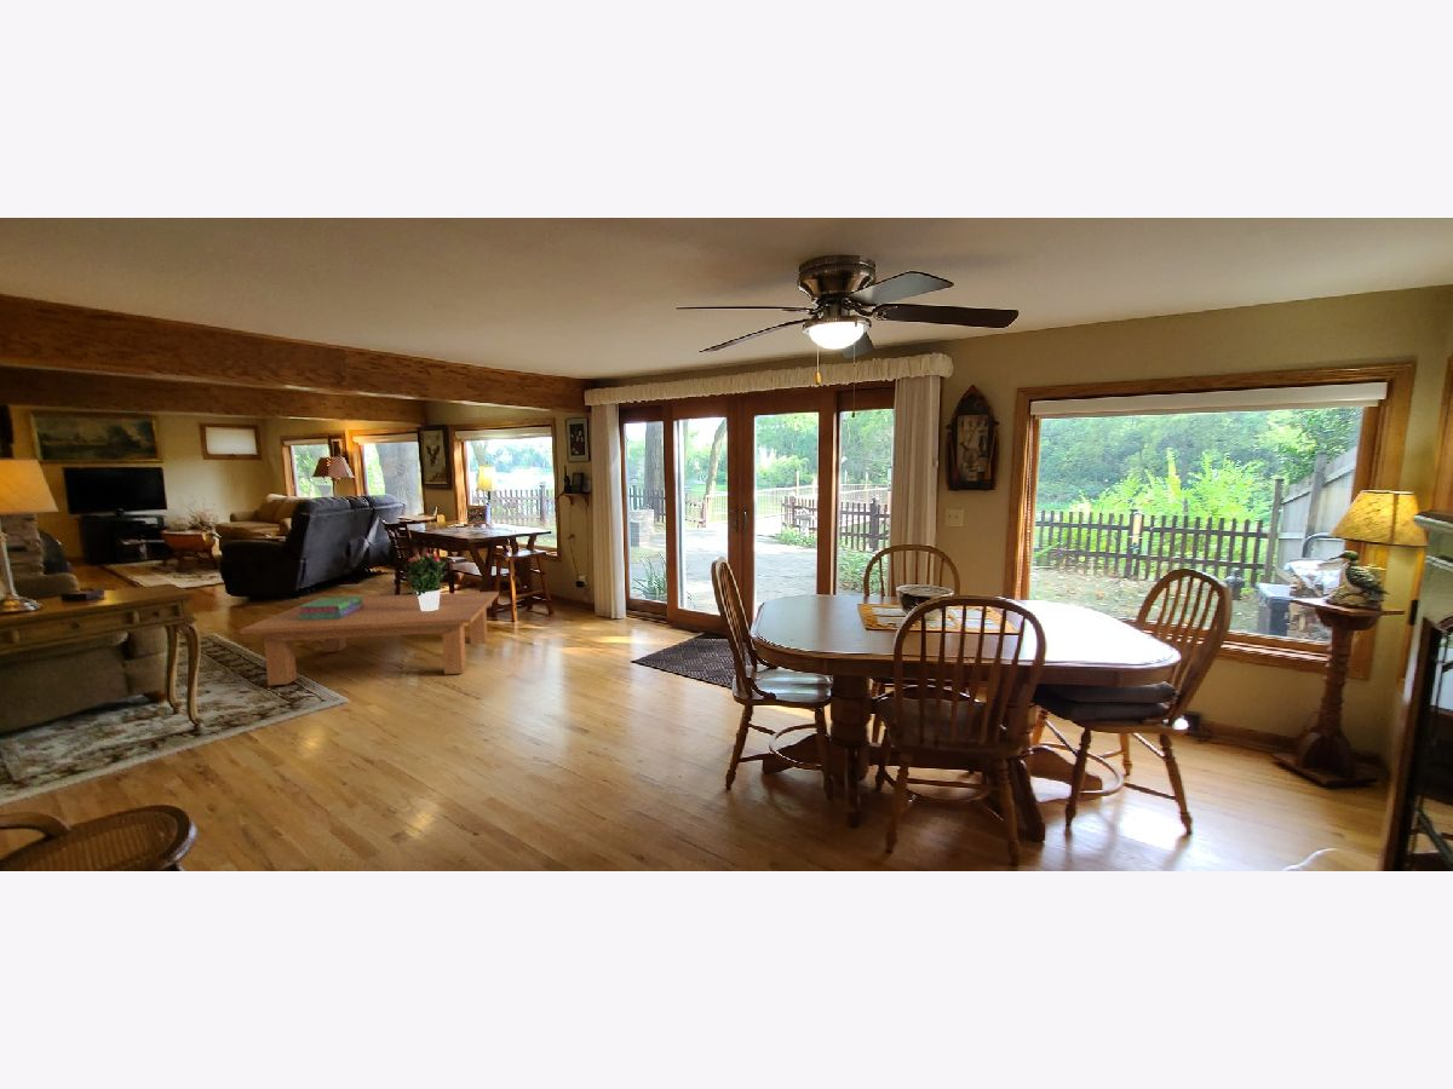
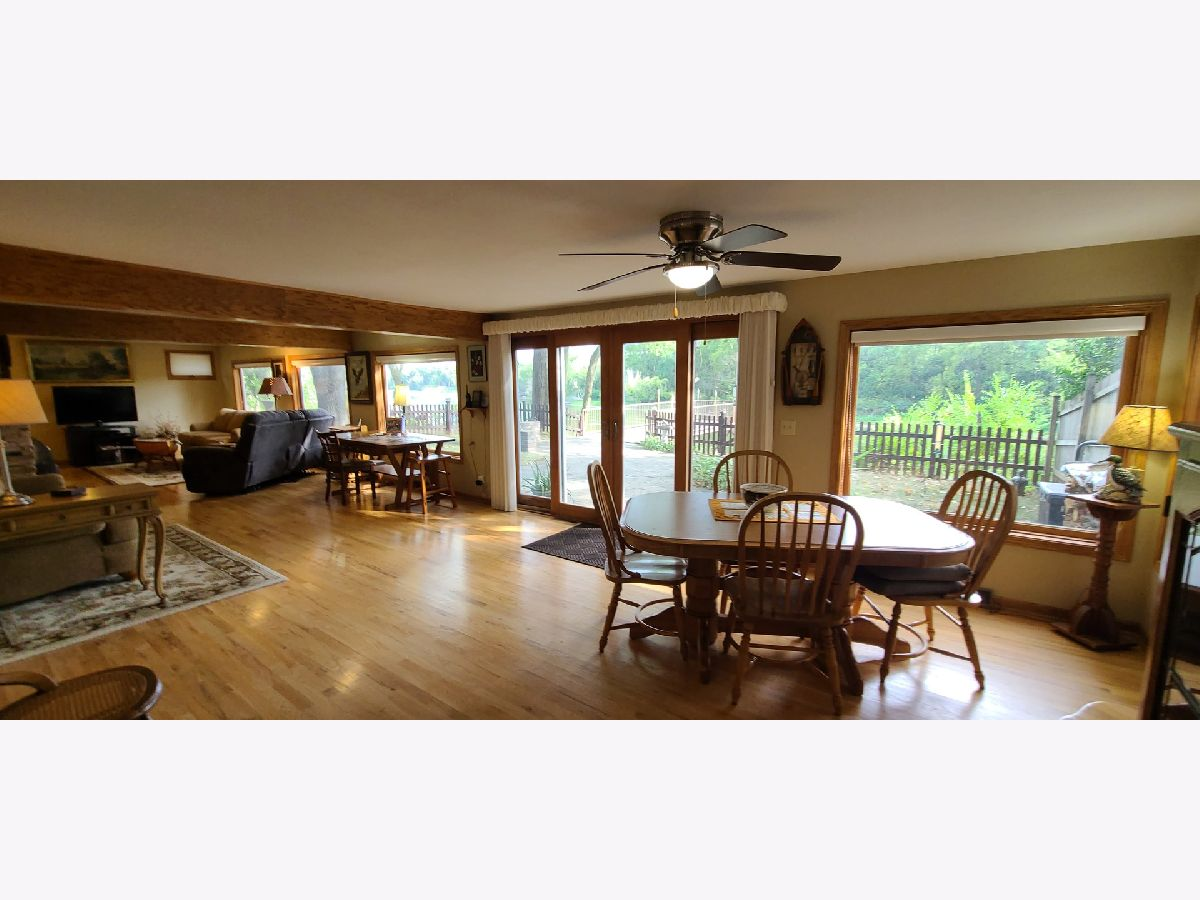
- potted flower [402,552,448,611]
- coffee table [237,590,500,686]
- stack of books [298,595,364,621]
